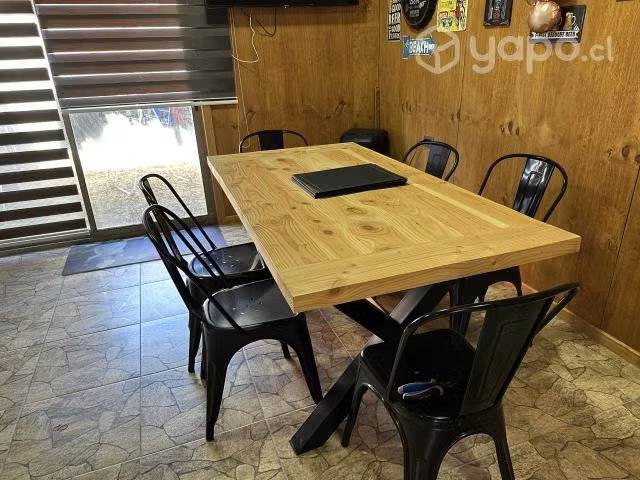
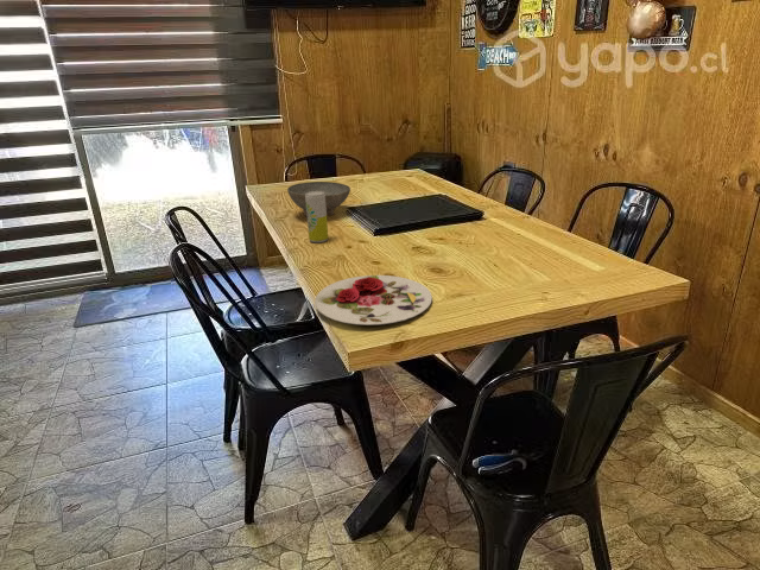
+ bowl [286,180,352,217]
+ plate [314,274,433,327]
+ beverage can [305,191,329,243]
